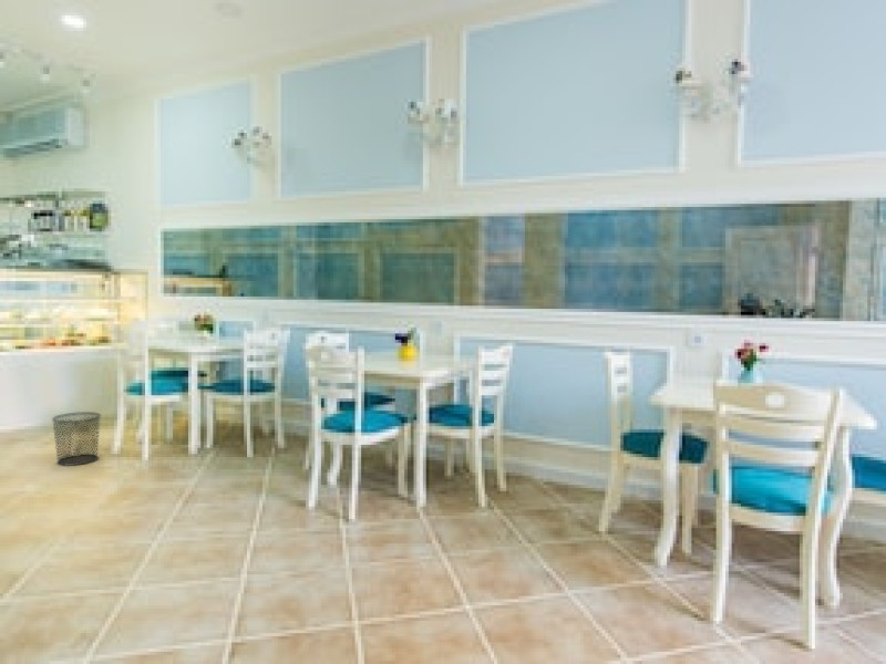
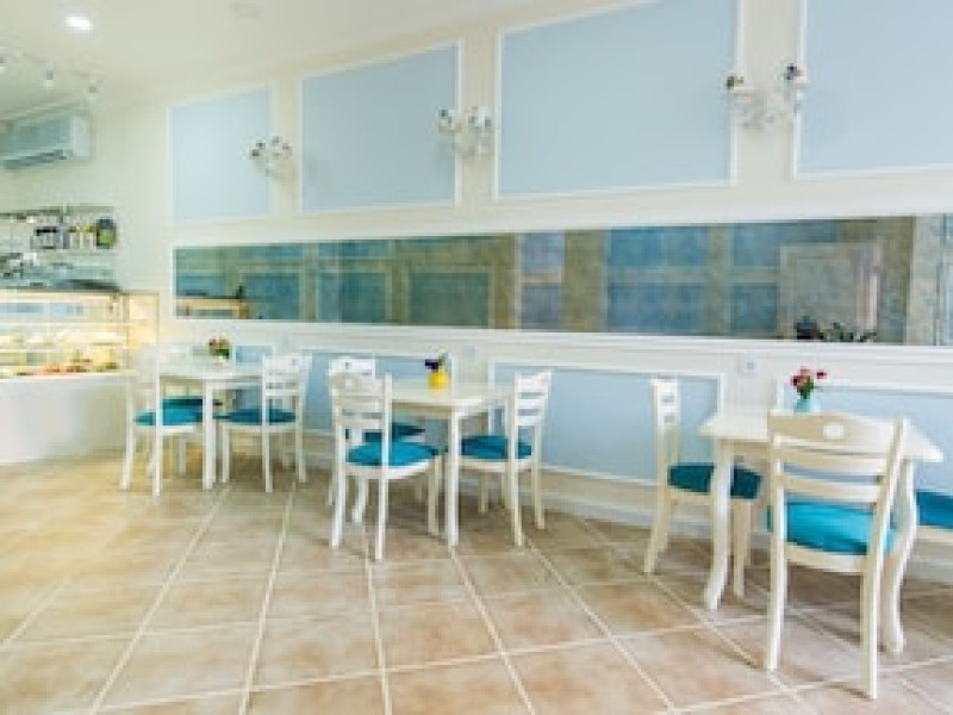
- waste bin [51,411,102,467]
